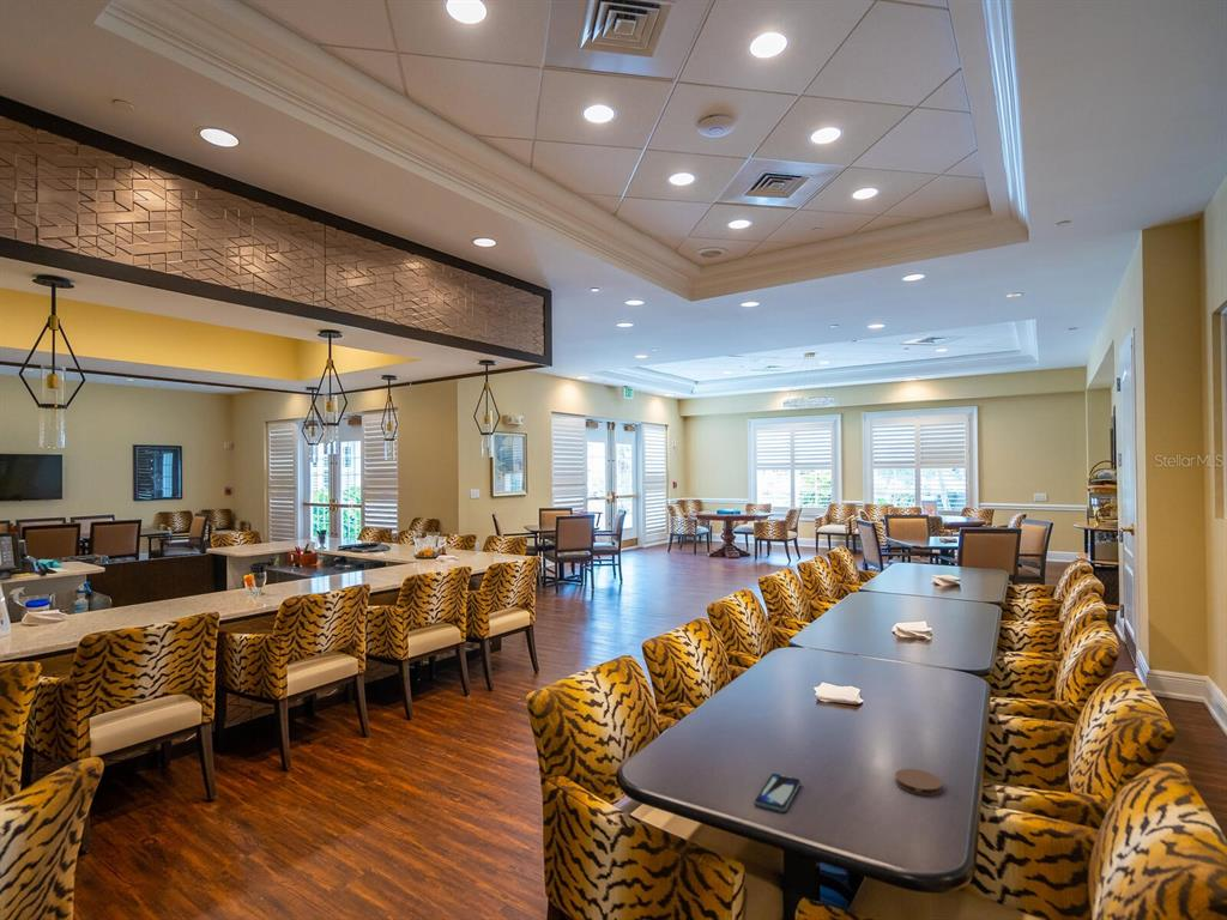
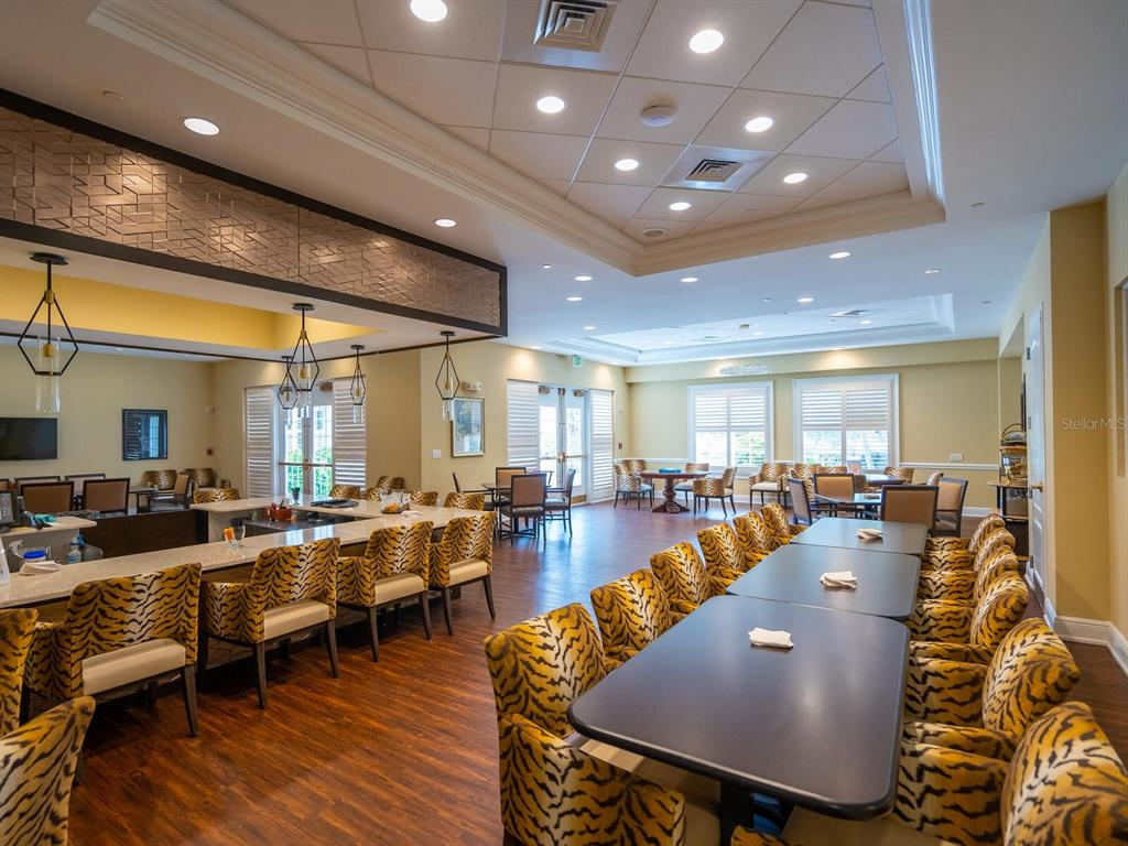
- smartphone [752,771,803,813]
- coaster [894,768,943,797]
